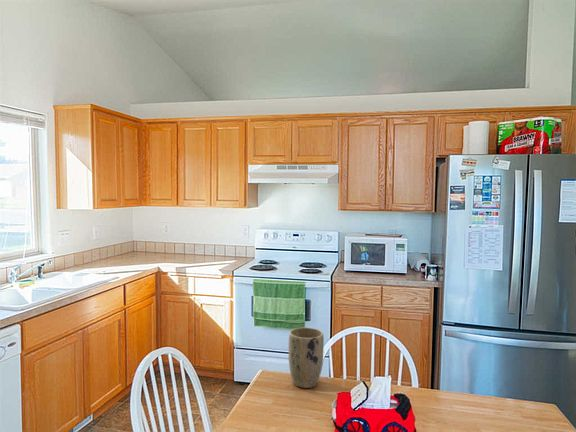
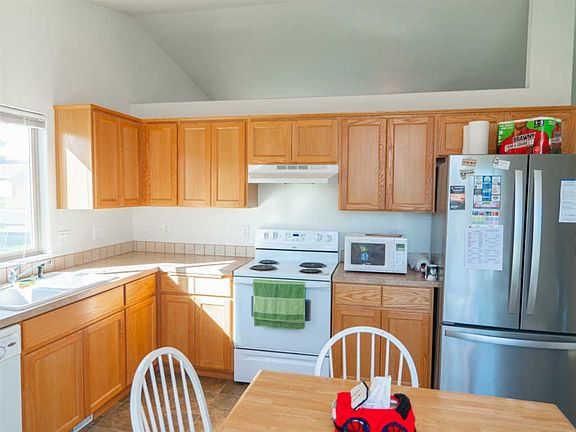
- plant pot [288,326,325,389]
